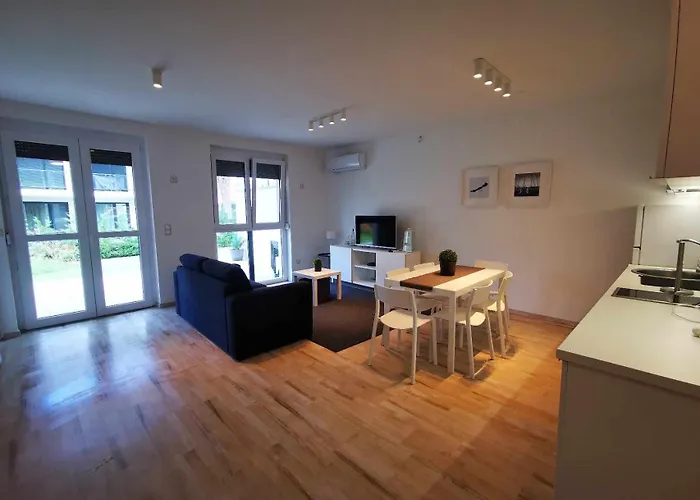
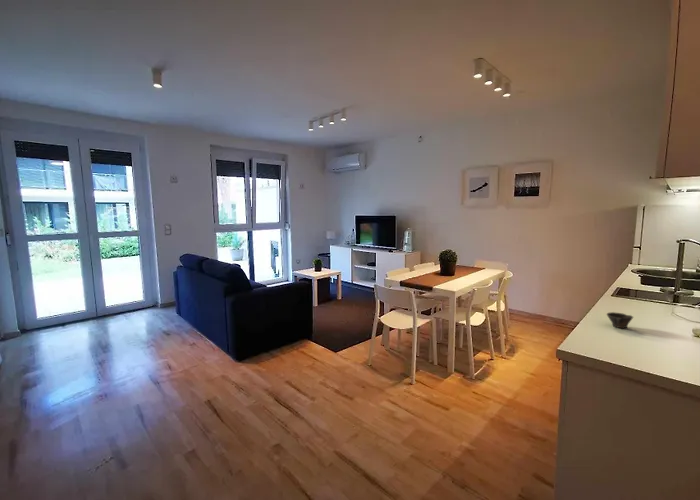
+ cup [606,311,634,329]
